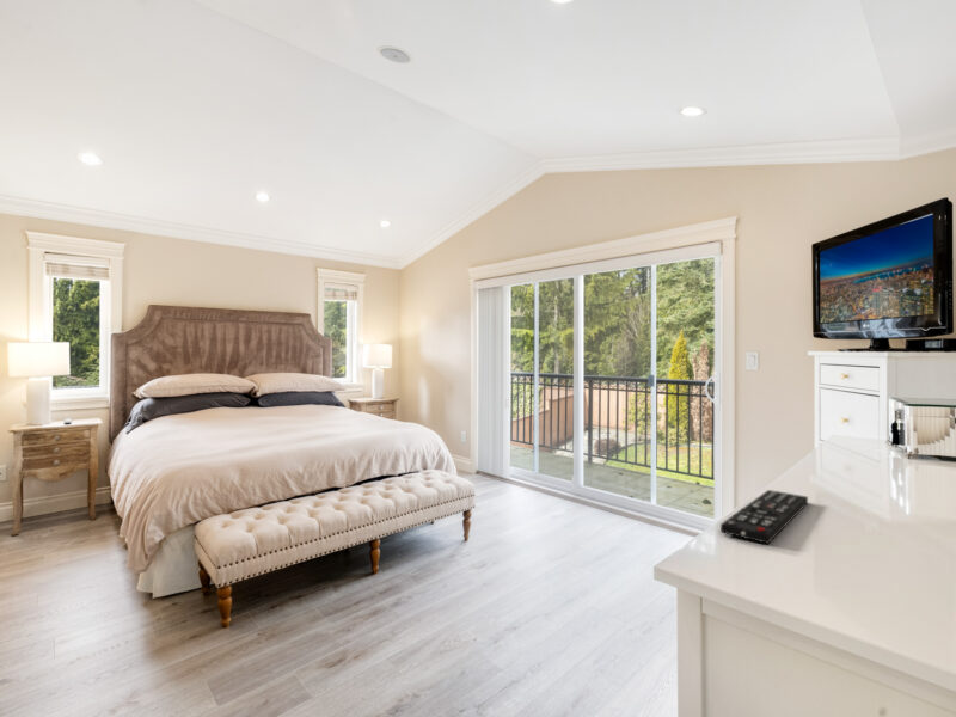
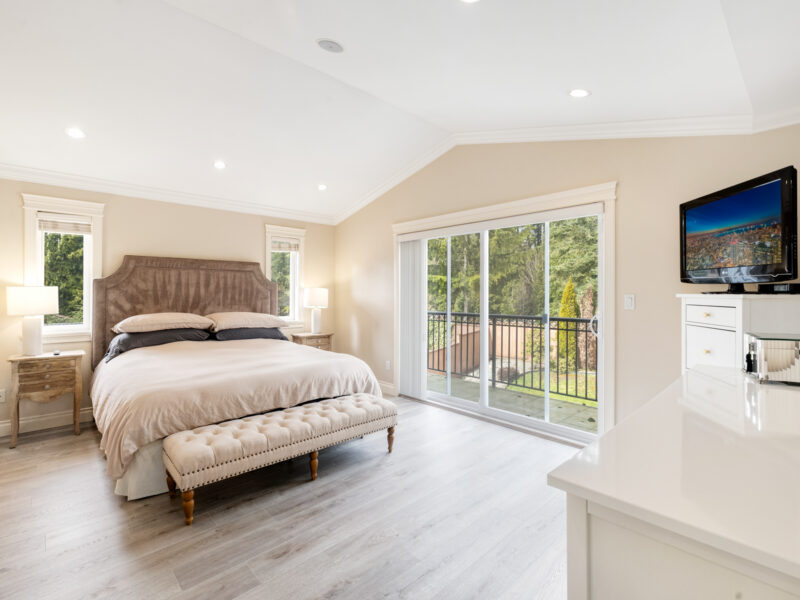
- remote control [719,489,809,545]
